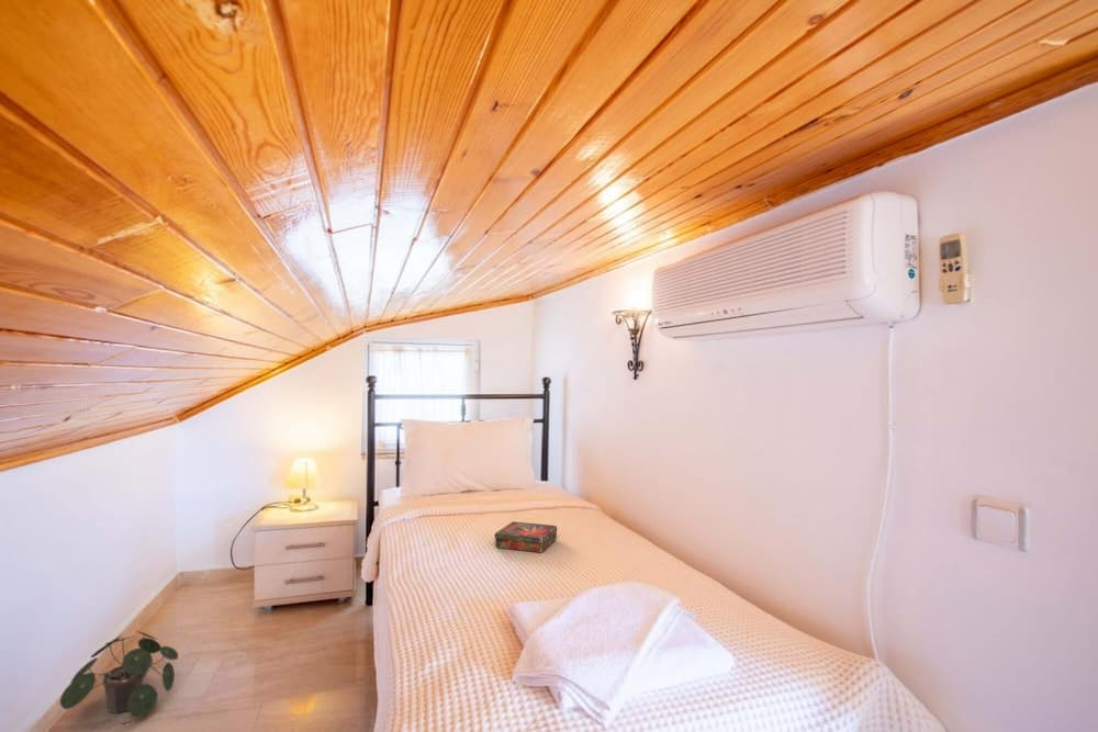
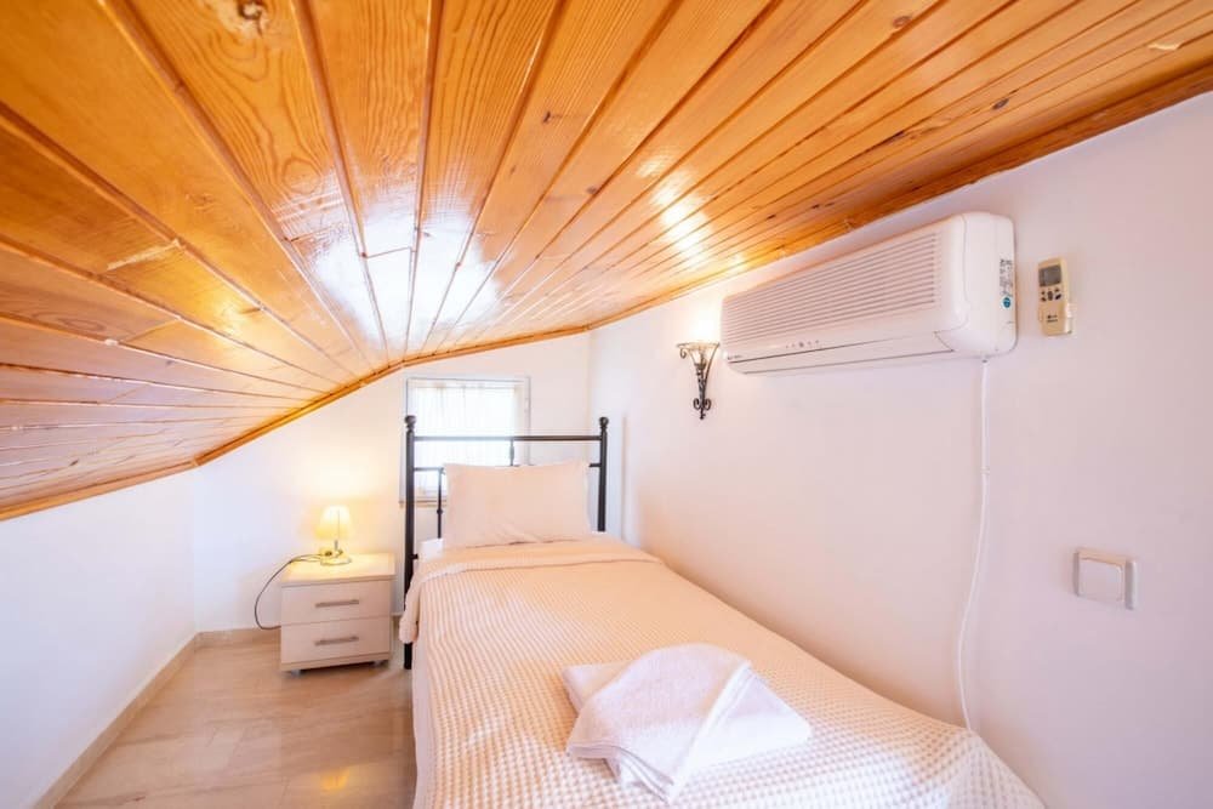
- potted plant [59,630,179,718]
- book [493,520,558,553]
